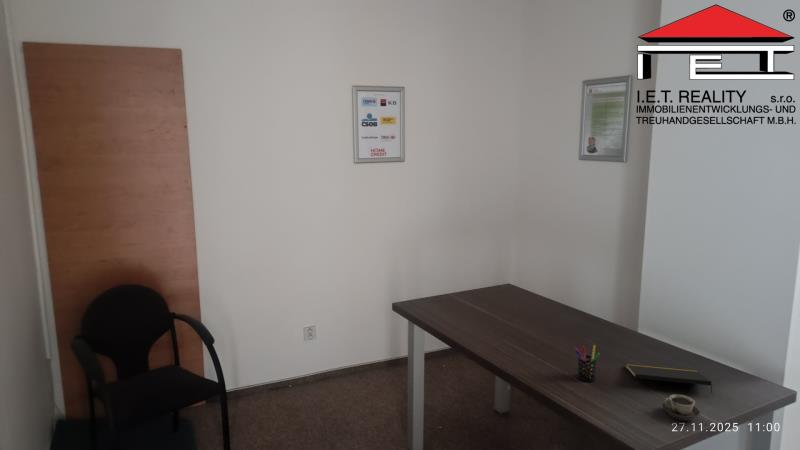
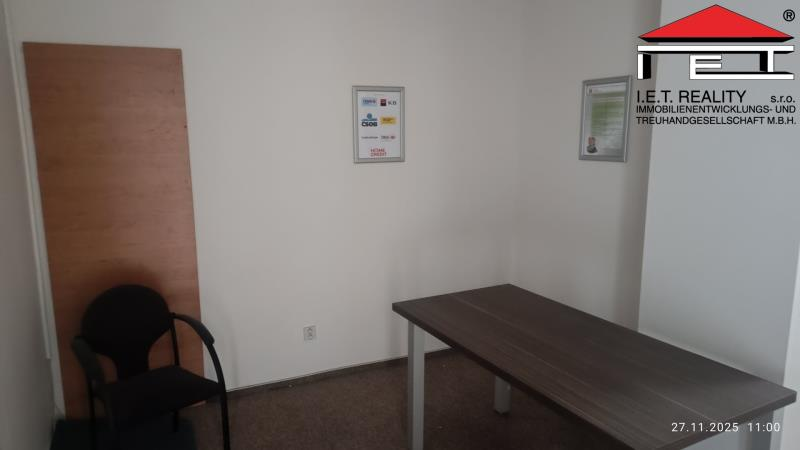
- pen holder [573,344,601,383]
- cup [662,394,701,422]
- notepad [625,363,713,395]
